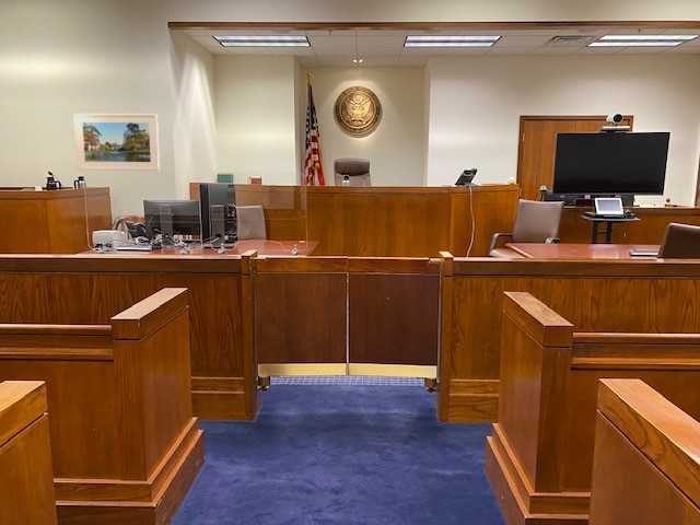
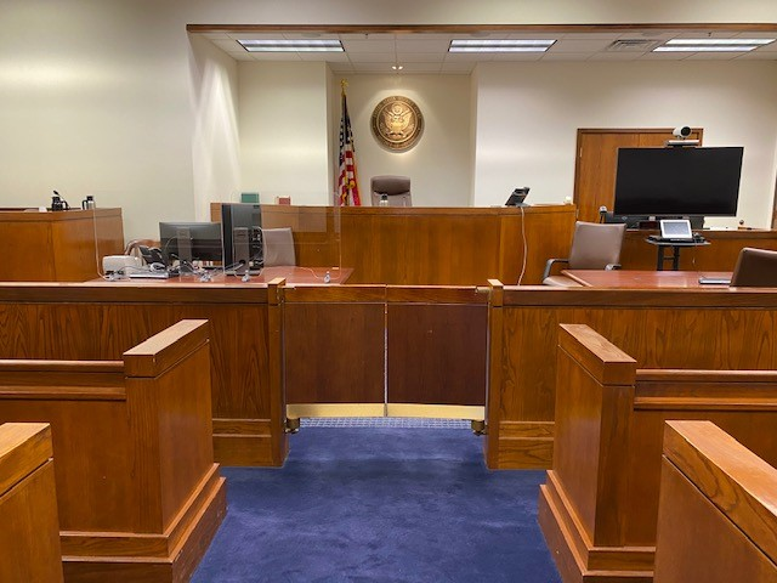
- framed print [72,113,161,172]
